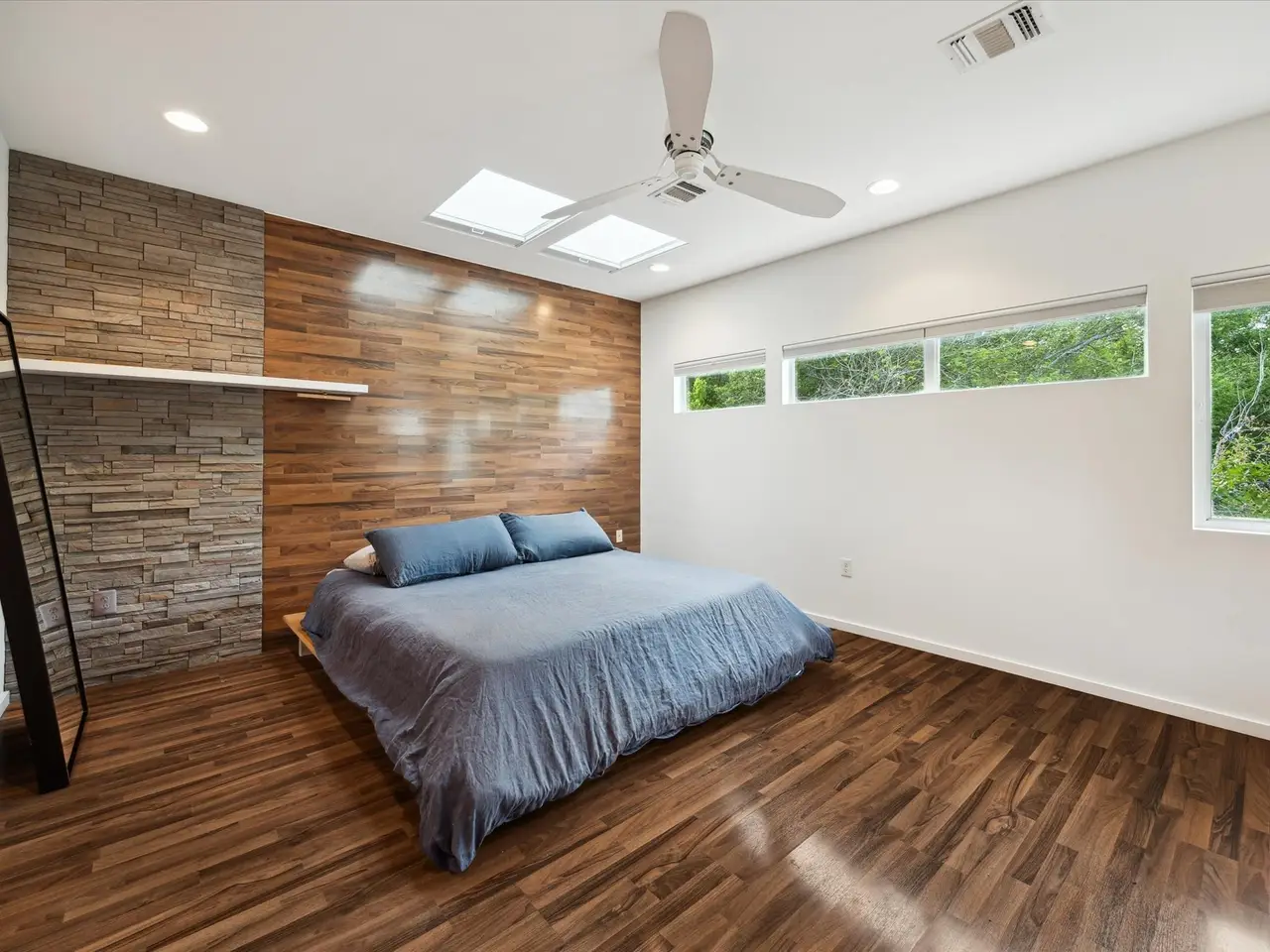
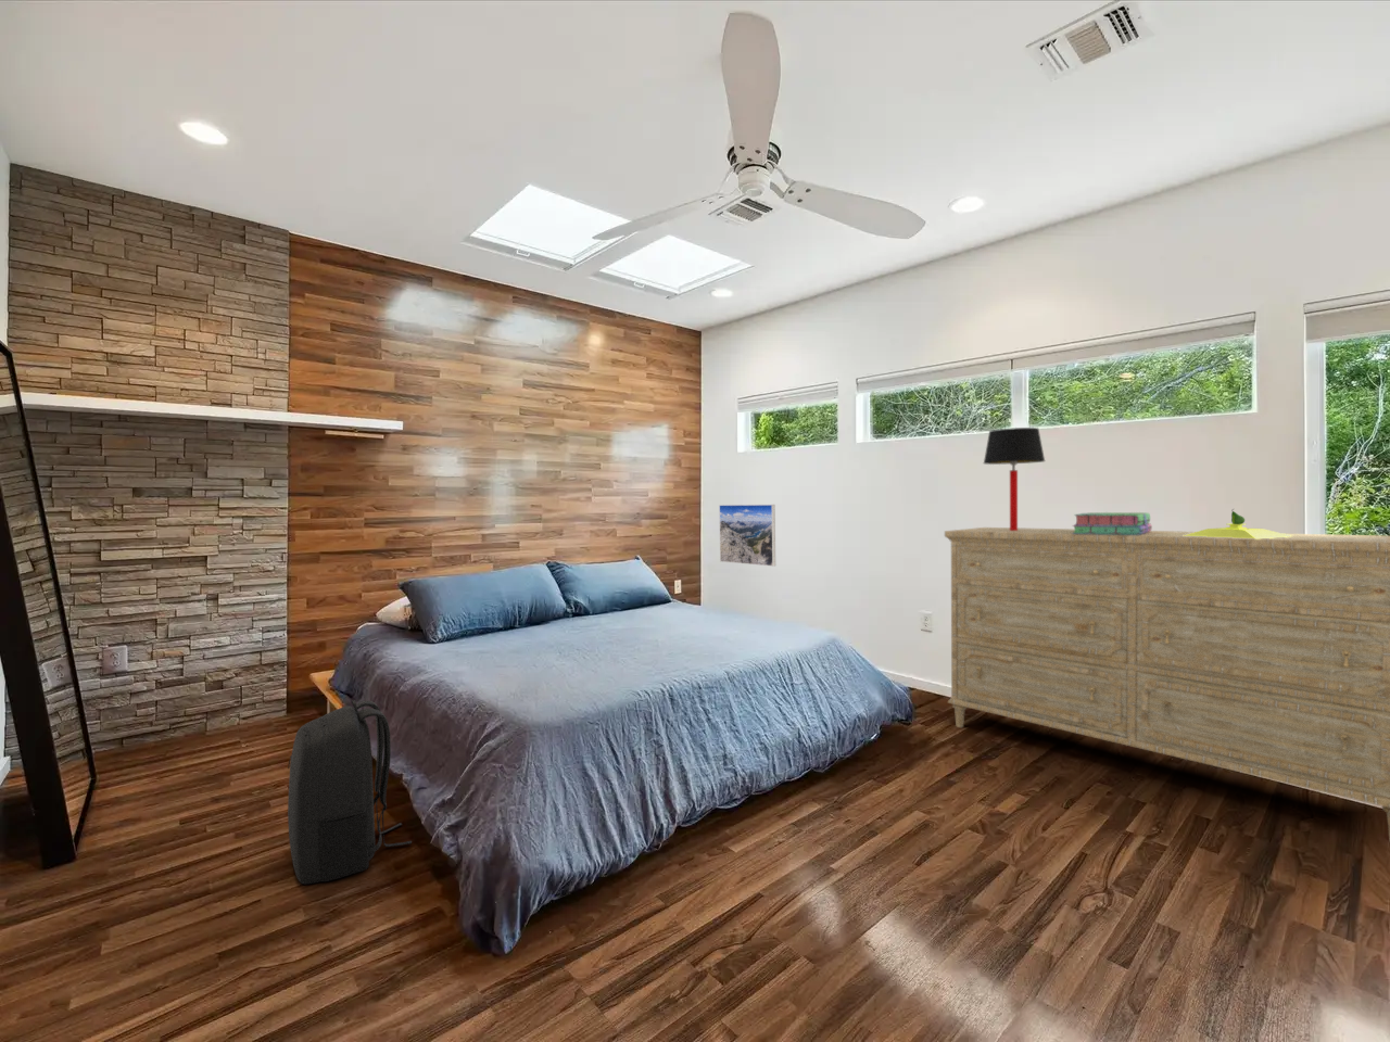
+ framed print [718,503,776,568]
+ table lamp [983,427,1045,531]
+ dresser [943,526,1390,844]
+ backpack [287,699,413,885]
+ potted plant [1182,508,1290,539]
+ stack of books [1070,511,1154,535]
